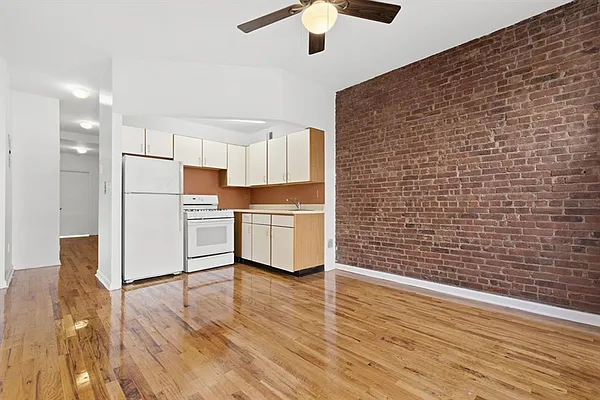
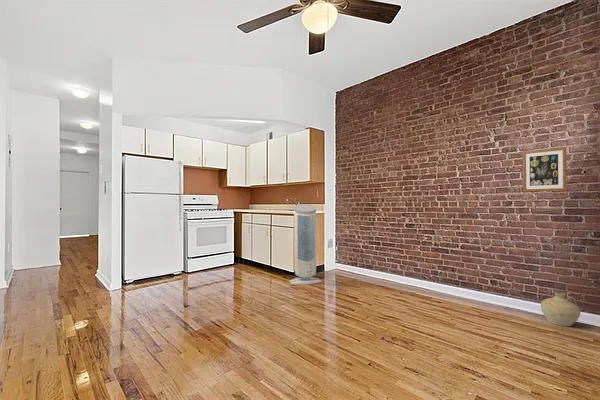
+ ceramic jug [540,291,582,327]
+ air purifier [288,203,322,286]
+ wall art [522,146,567,193]
